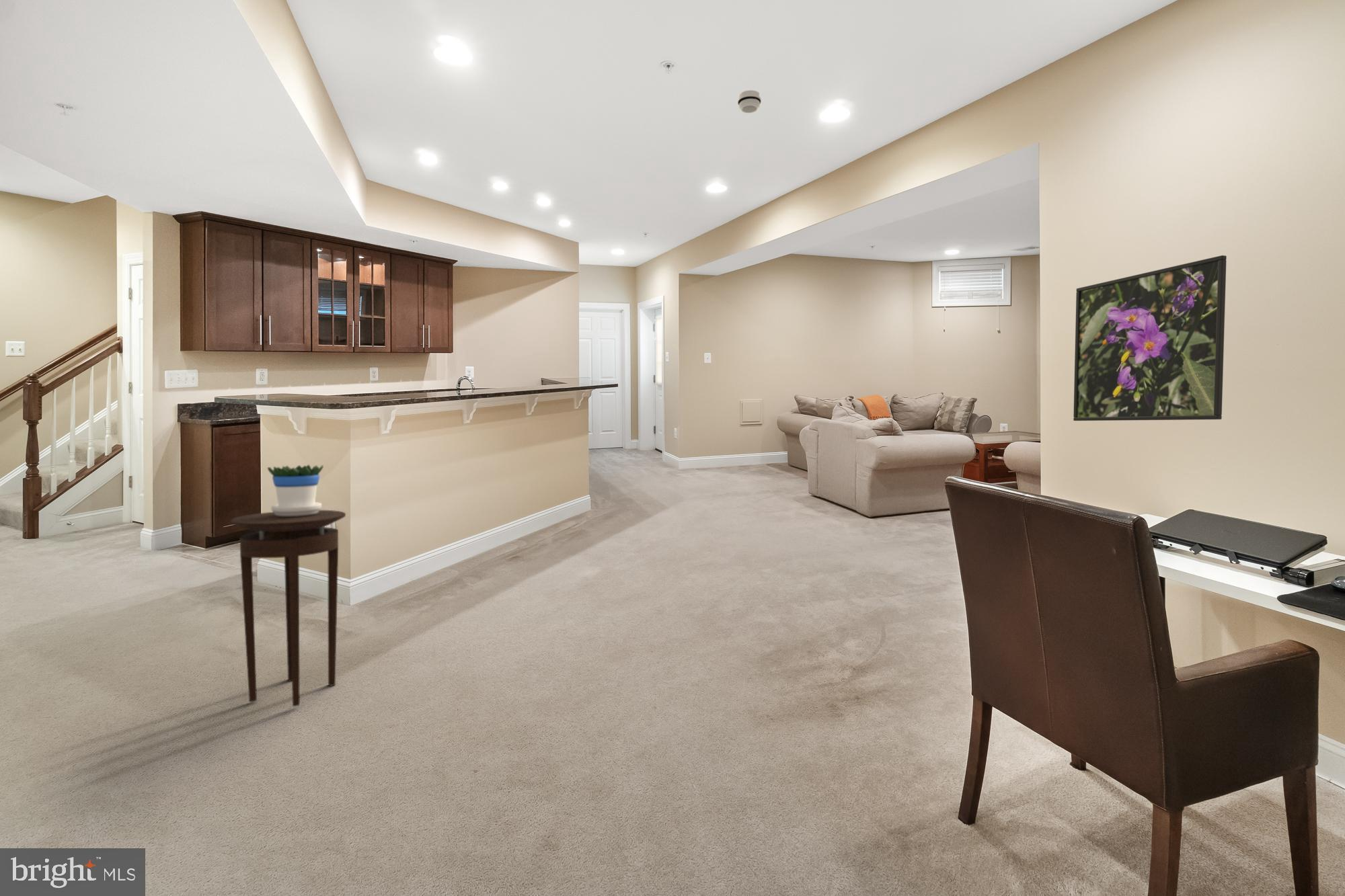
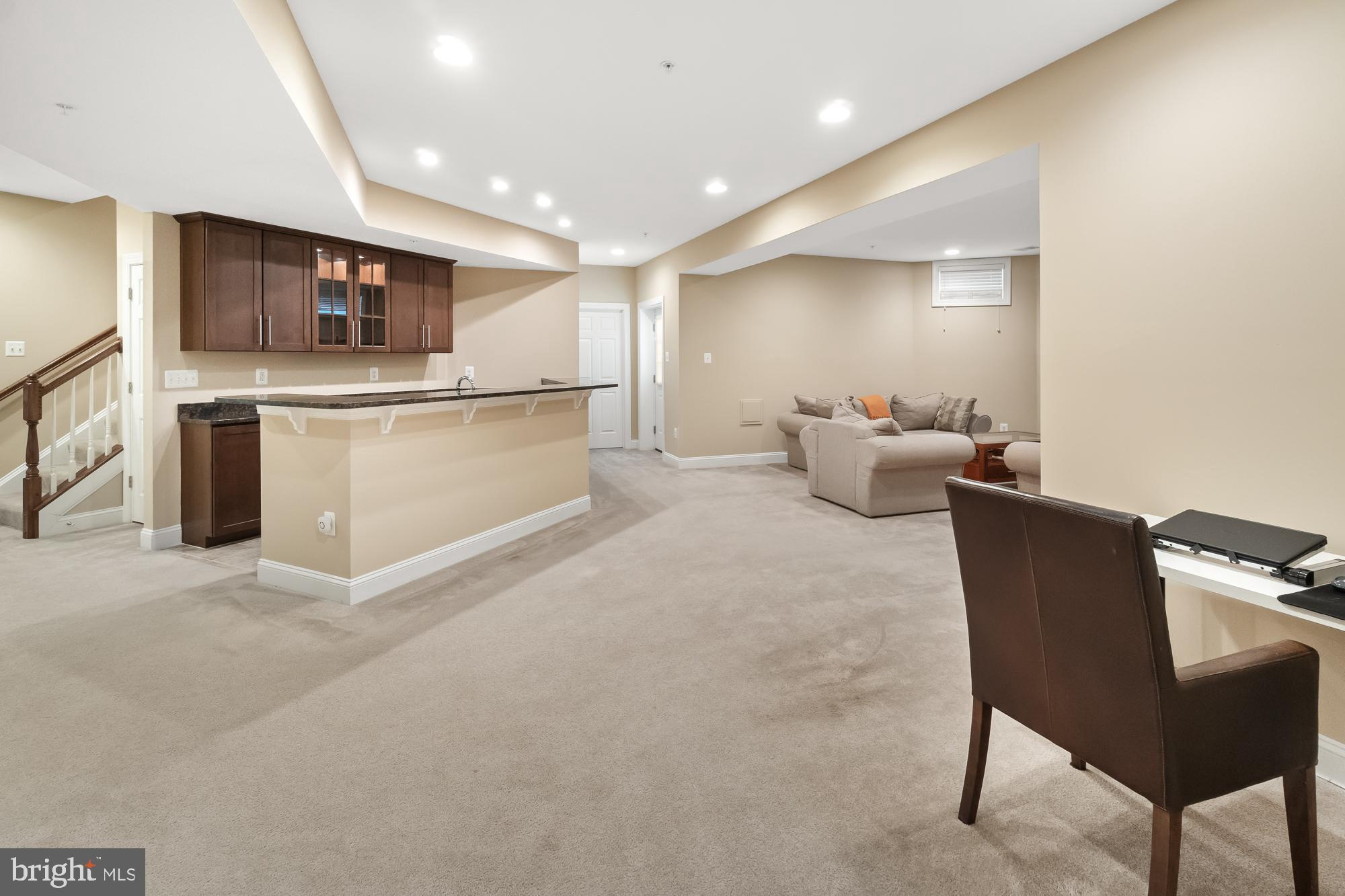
- flowerpot [267,464,324,517]
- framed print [1073,255,1227,421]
- smoke detector [737,89,762,114]
- stool [230,510,346,707]
